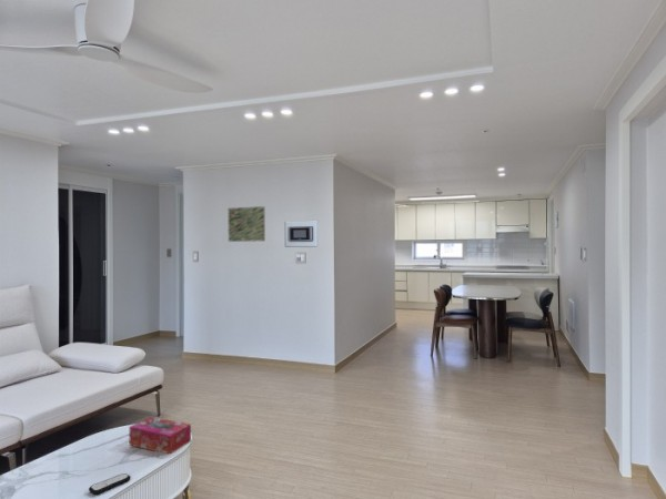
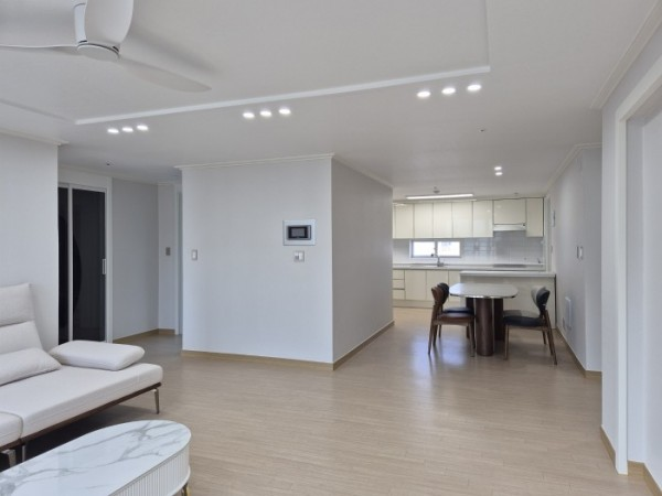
- wall art [228,205,266,243]
- remote control [88,472,131,496]
- tissue box [128,416,192,455]
